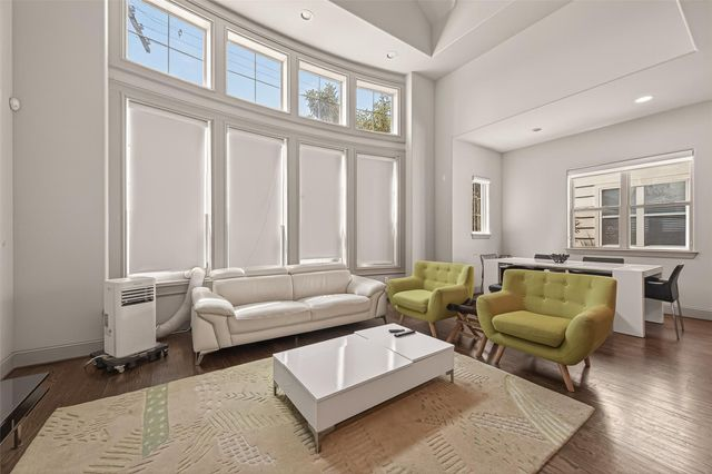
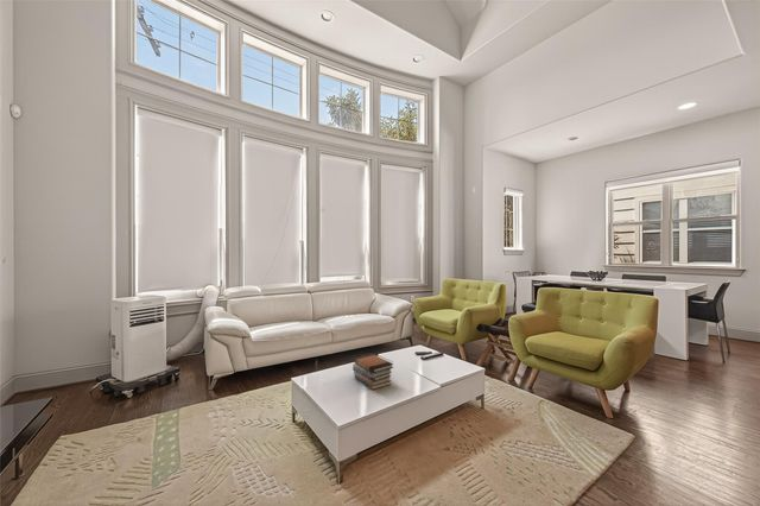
+ book stack [352,353,394,391]
